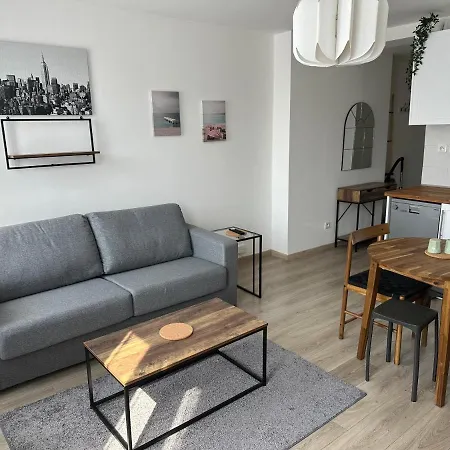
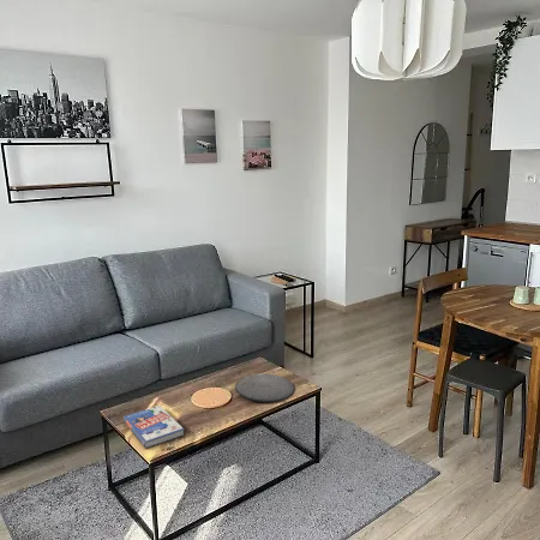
+ plate [234,373,295,403]
+ book [122,404,185,450]
